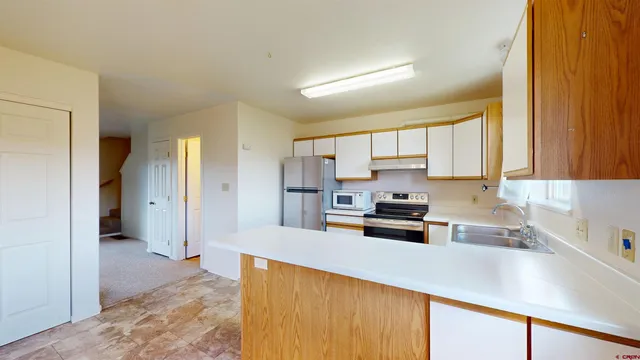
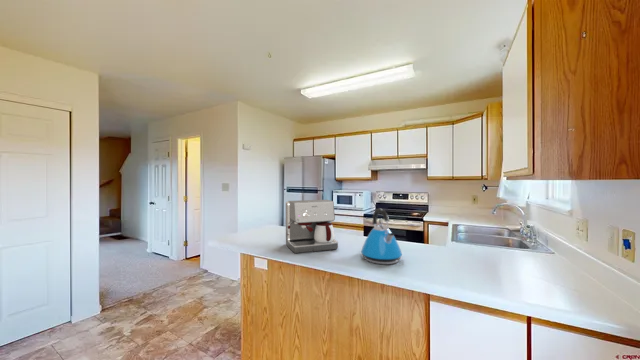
+ kettle [360,208,403,265]
+ coffee maker [285,199,339,254]
